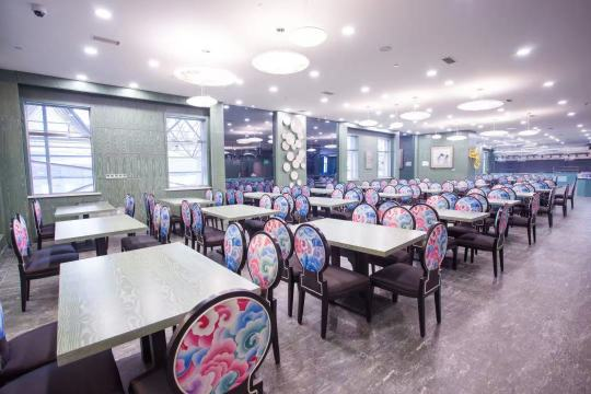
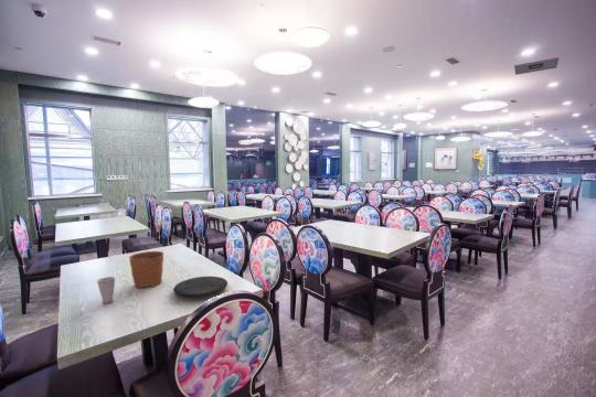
+ plate [172,276,228,298]
+ plant pot [128,240,164,289]
+ cup [96,276,117,304]
+ ceiling vent [513,56,560,76]
